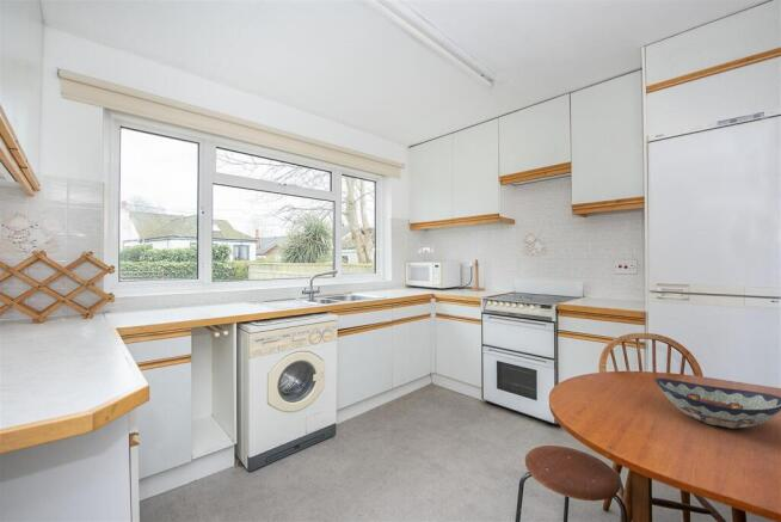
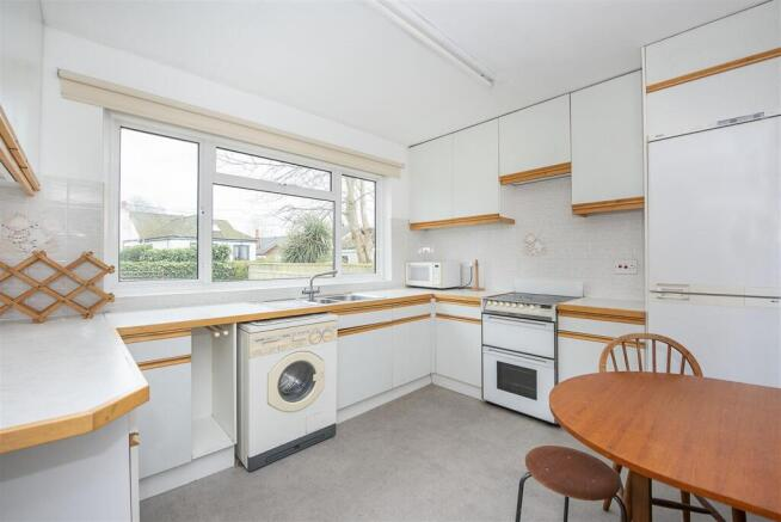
- decorative bowl [653,377,781,429]
